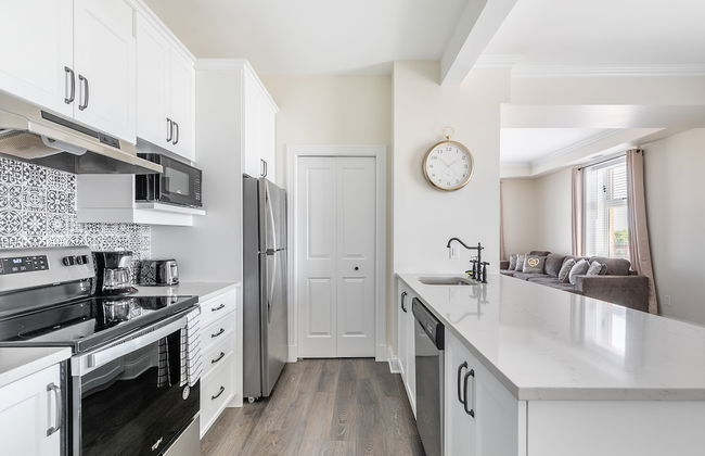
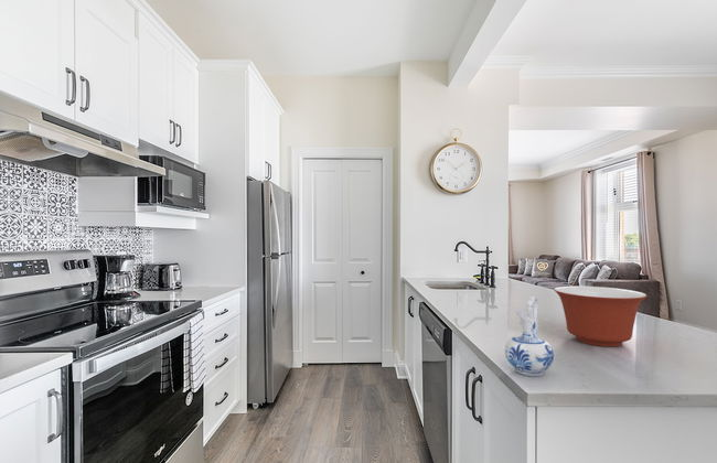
+ mixing bowl [554,286,648,347]
+ ceramic pitcher [504,295,555,377]
